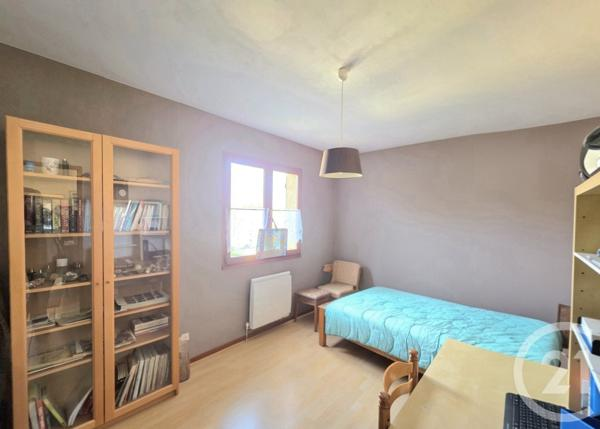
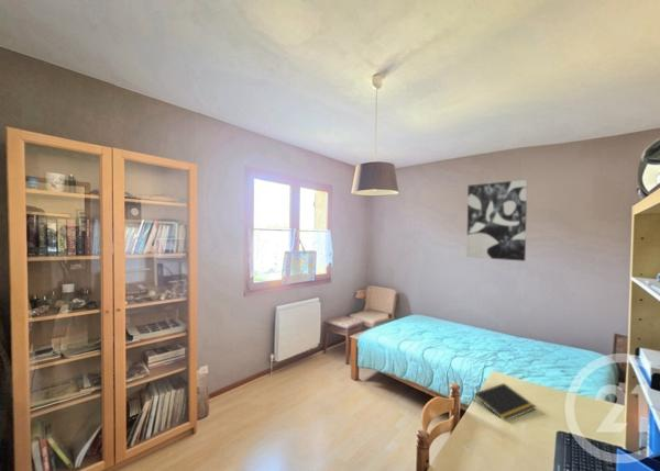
+ notepad [472,382,537,422]
+ wall art [465,179,528,262]
